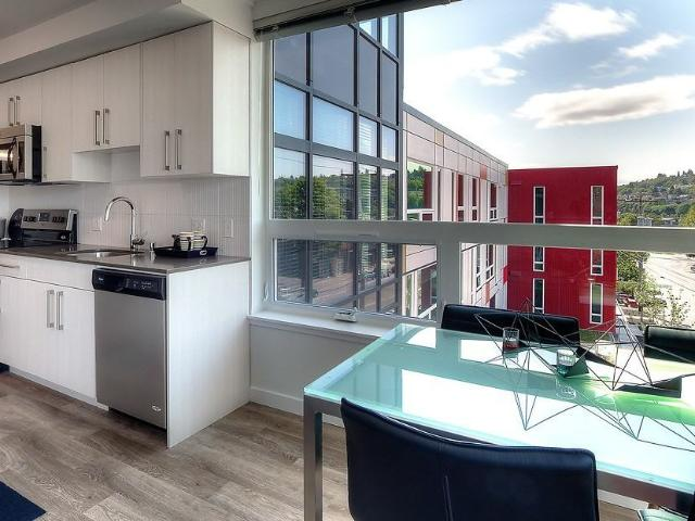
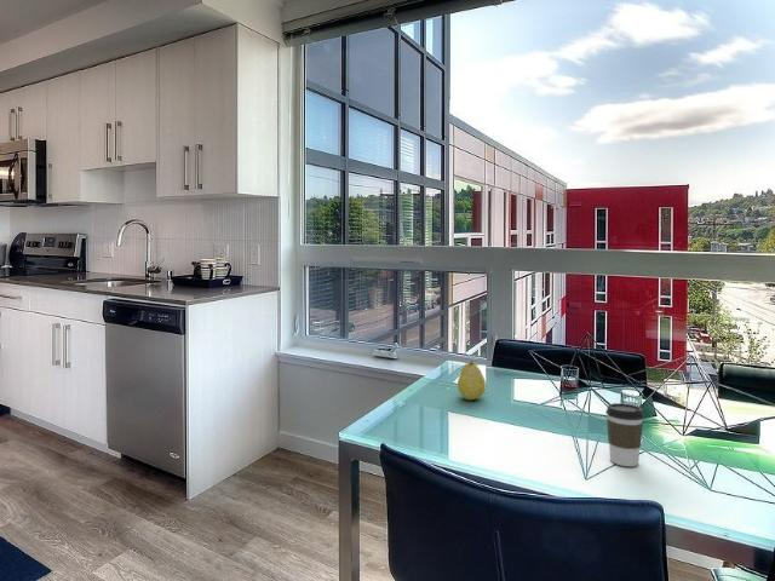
+ coffee cup [604,402,645,467]
+ fruit [457,359,487,401]
